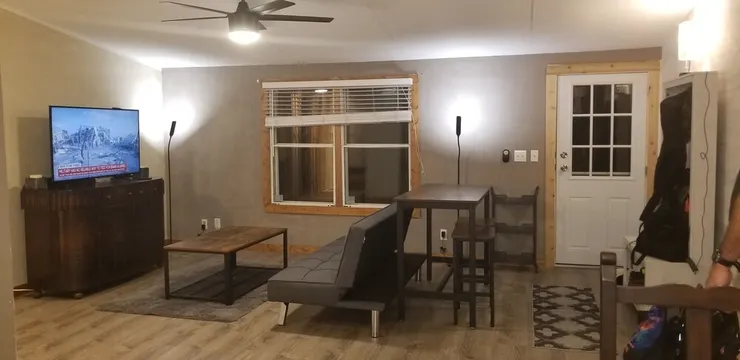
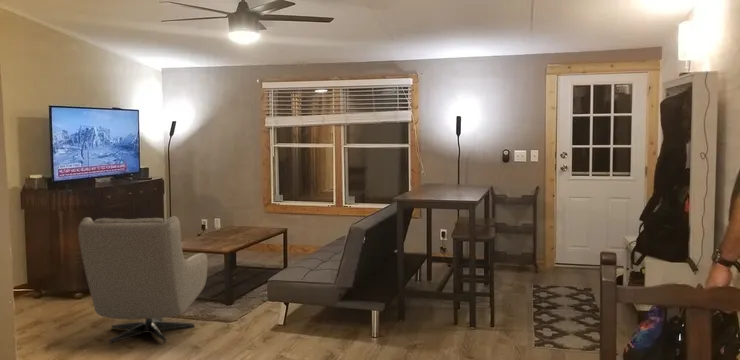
+ armchair [77,216,209,345]
